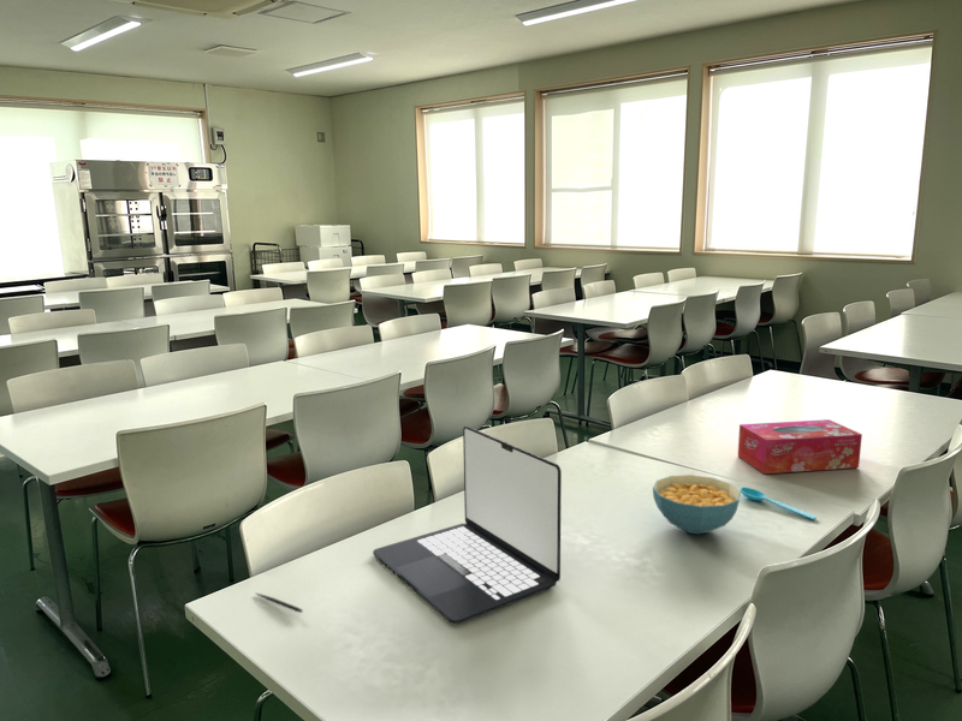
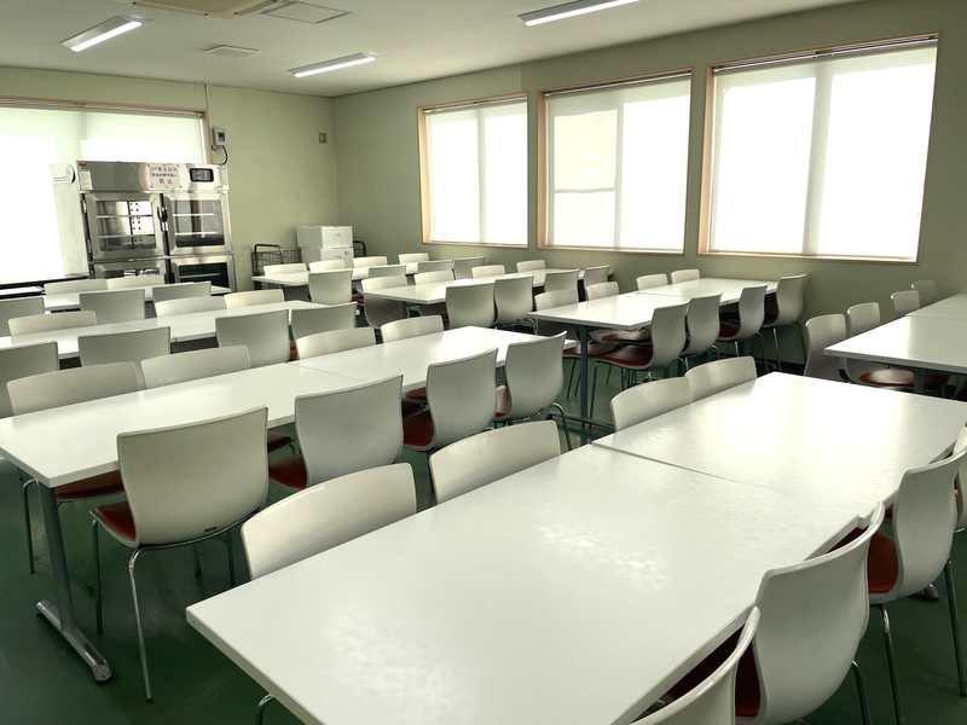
- pen [255,592,304,614]
- spoon [740,487,818,520]
- laptop [372,425,563,625]
- cereal bowl [652,473,742,535]
- tissue box [737,418,863,475]
